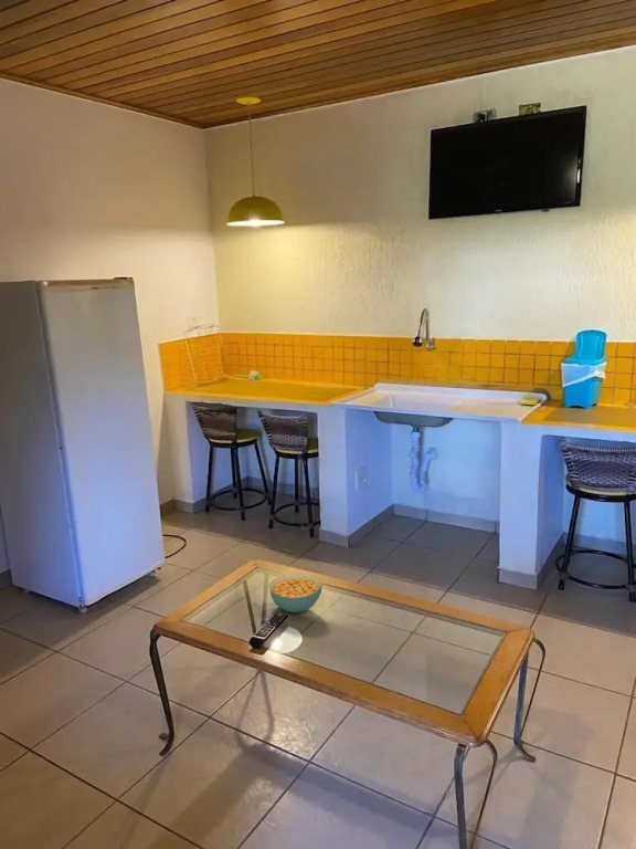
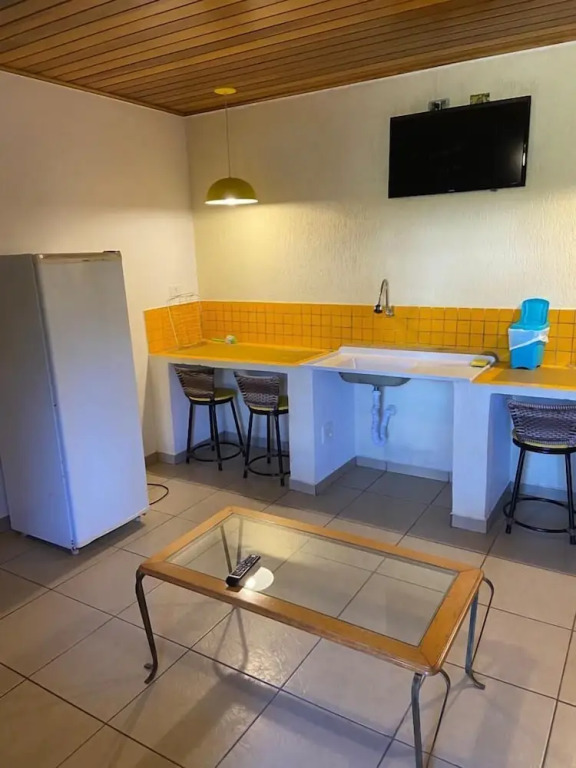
- cereal bowl [268,572,324,614]
